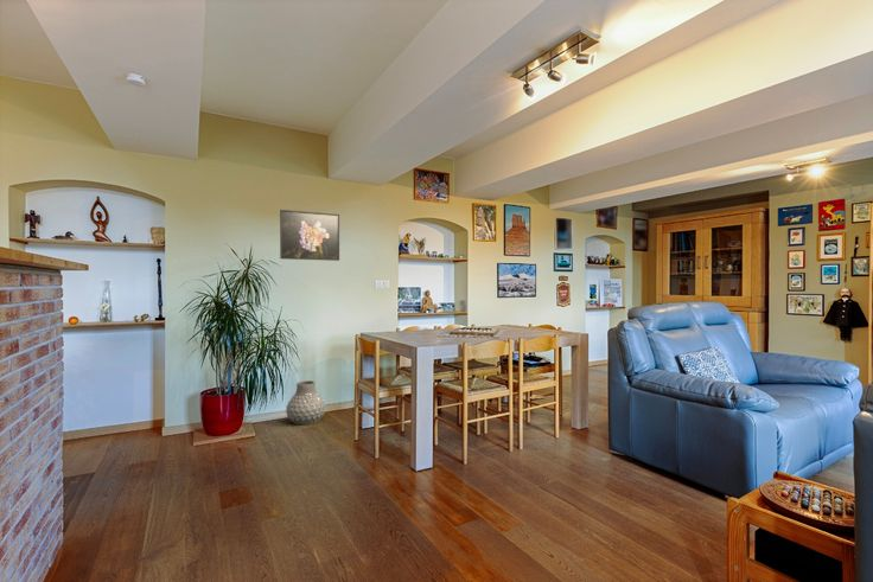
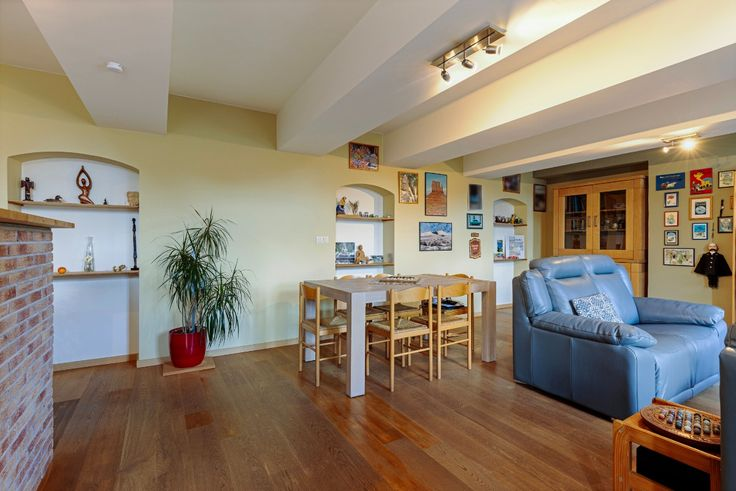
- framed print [279,209,340,262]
- vase [285,379,326,426]
